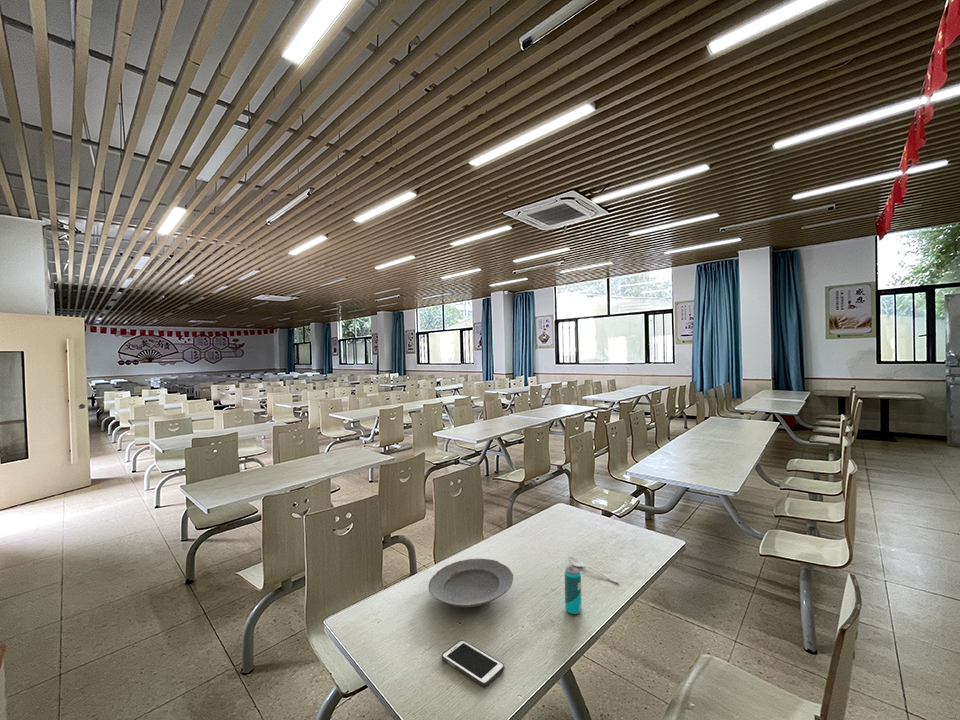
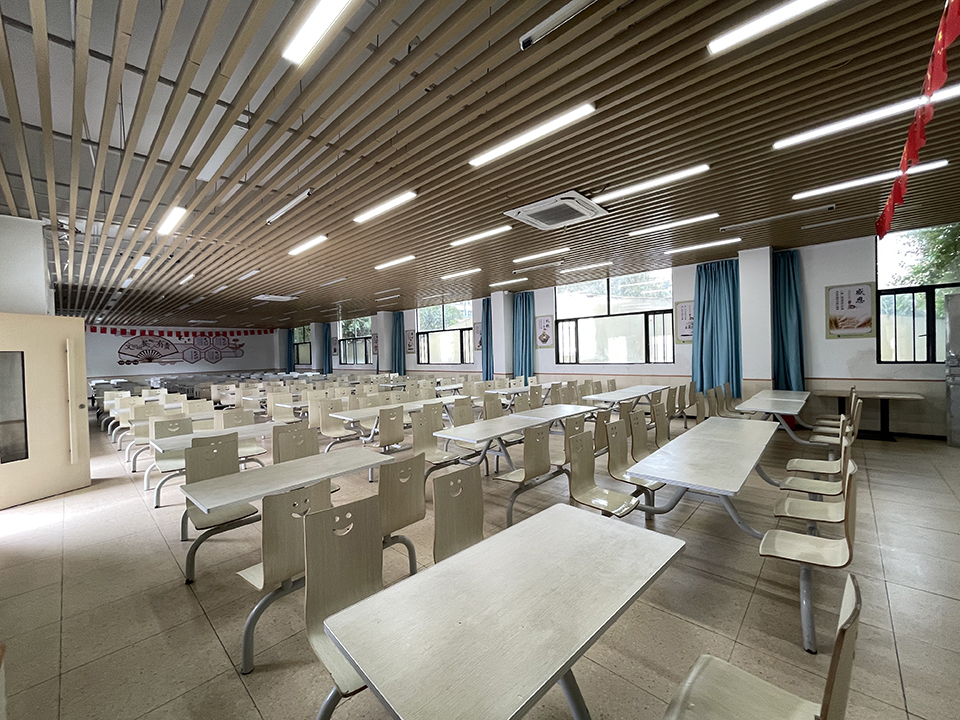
- spoon [567,555,620,584]
- cell phone [441,639,506,688]
- beverage can [564,566,583,615]
- plate [427,558,514,608]
